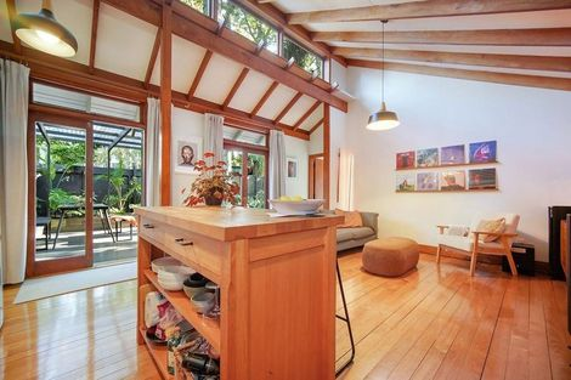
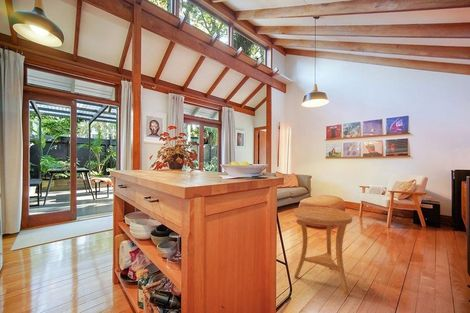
+ side table [293,205,354,297]
